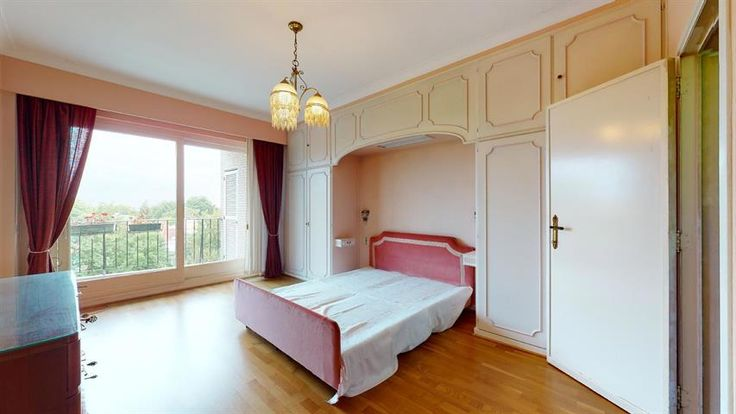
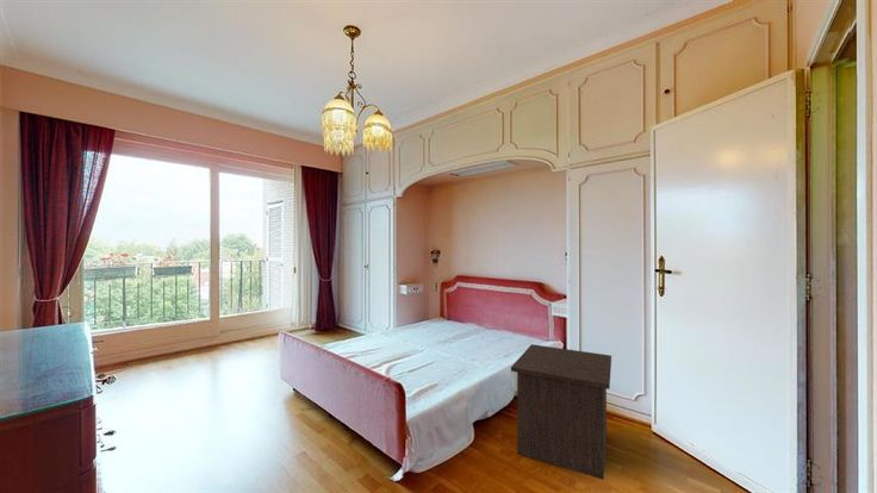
+ nightstand [510,343,612,481]
